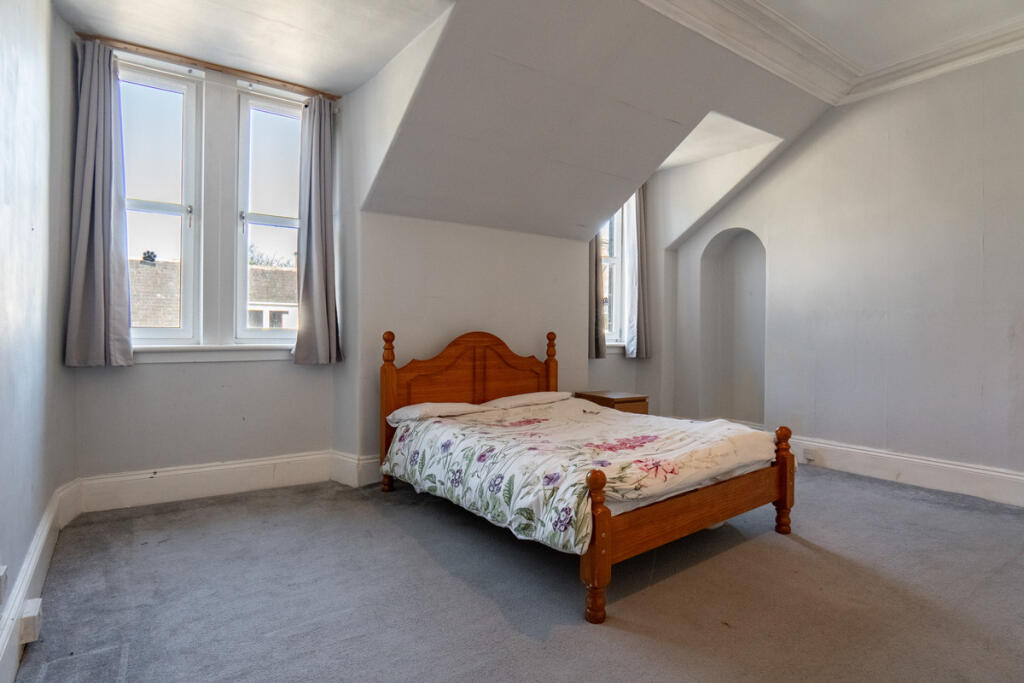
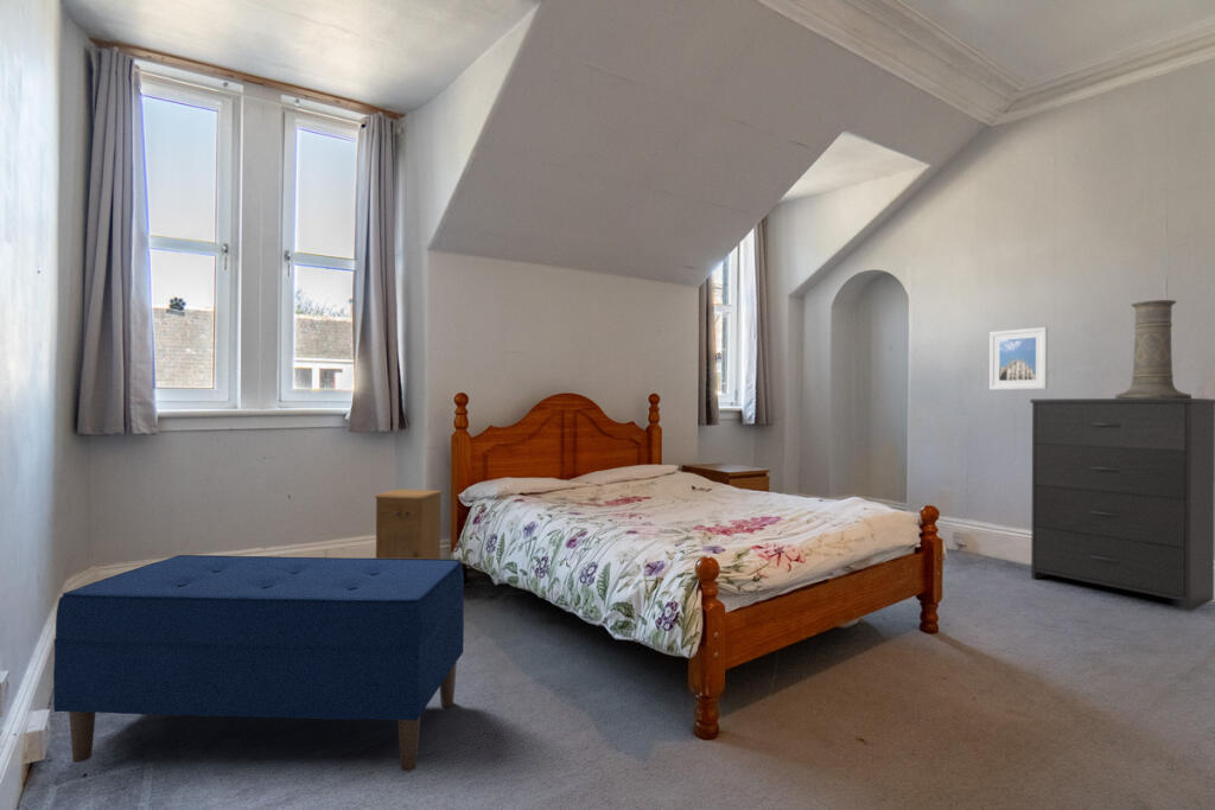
+ dresser [1029,397,1215,613]
+ nightstand [374,489,444,560]
+ vase [1114,299,1192,398]
+ bench [52,554,465,772]
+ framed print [988,326,1049,391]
